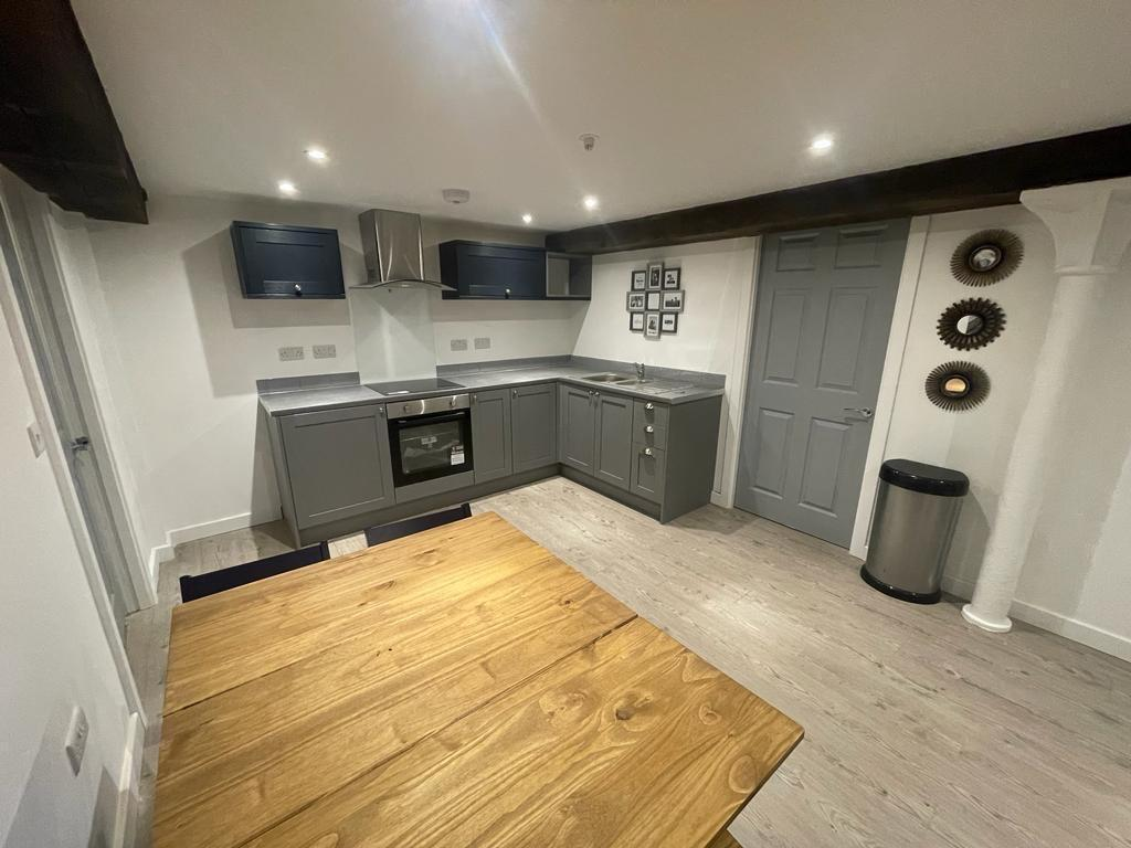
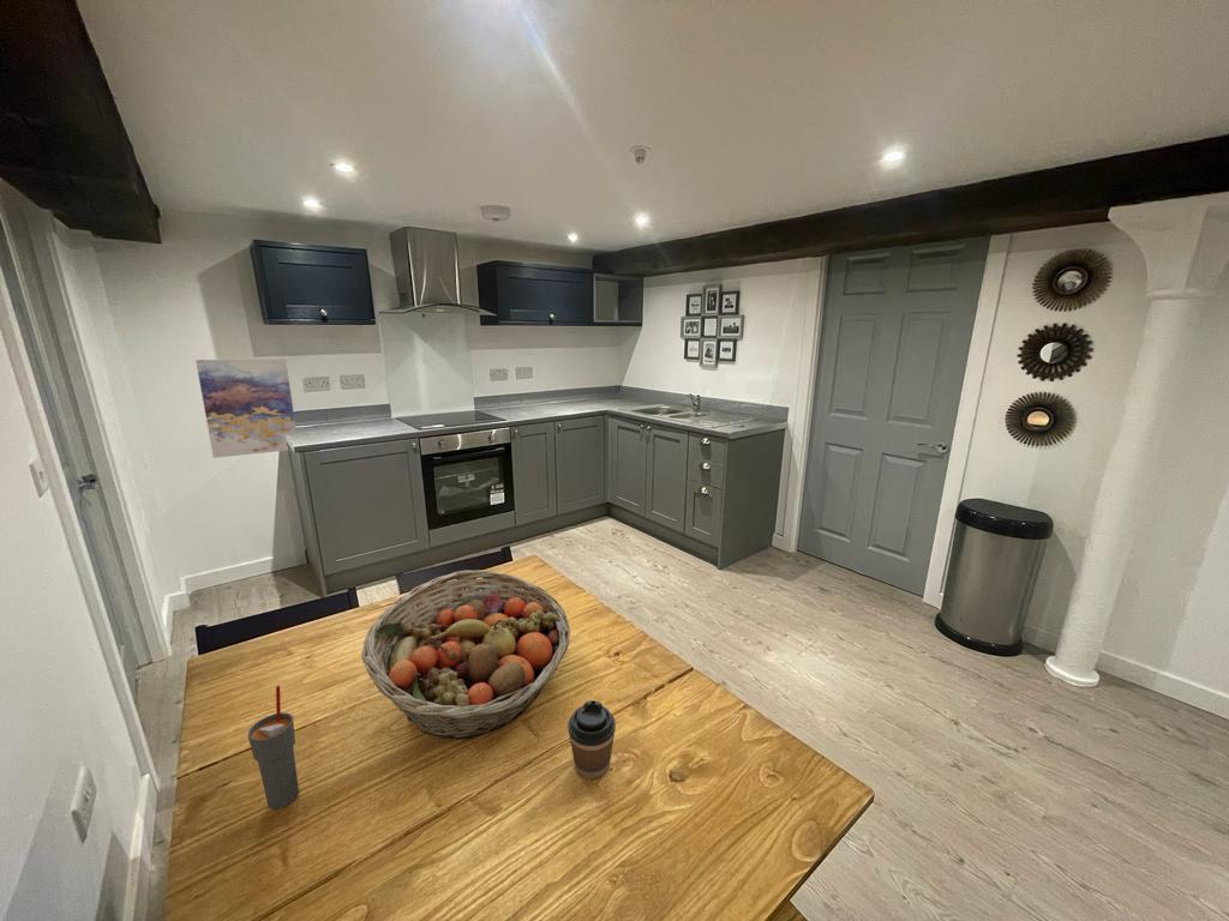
+ wall art [194,359,298,459]
+ coffee cup [566,699,617,779]
+ cup [247,685,300,811]
+ fruit basket [360,570,571,740]
